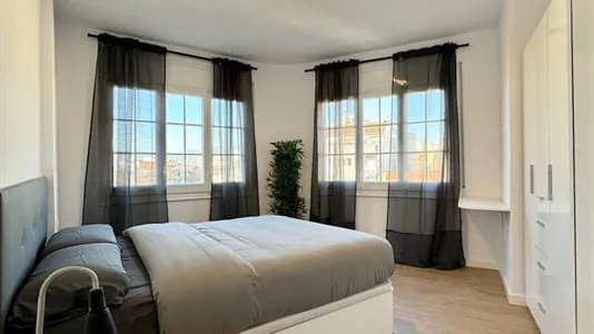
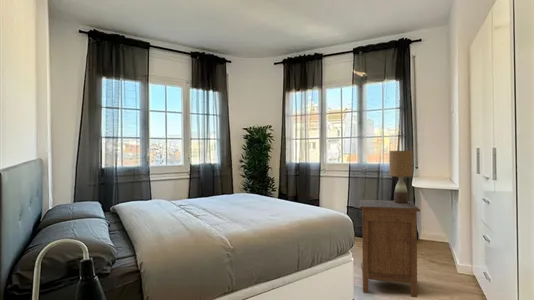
+ nightstand [358,199,421,298]
+ table lamp [388,150,414,204]
